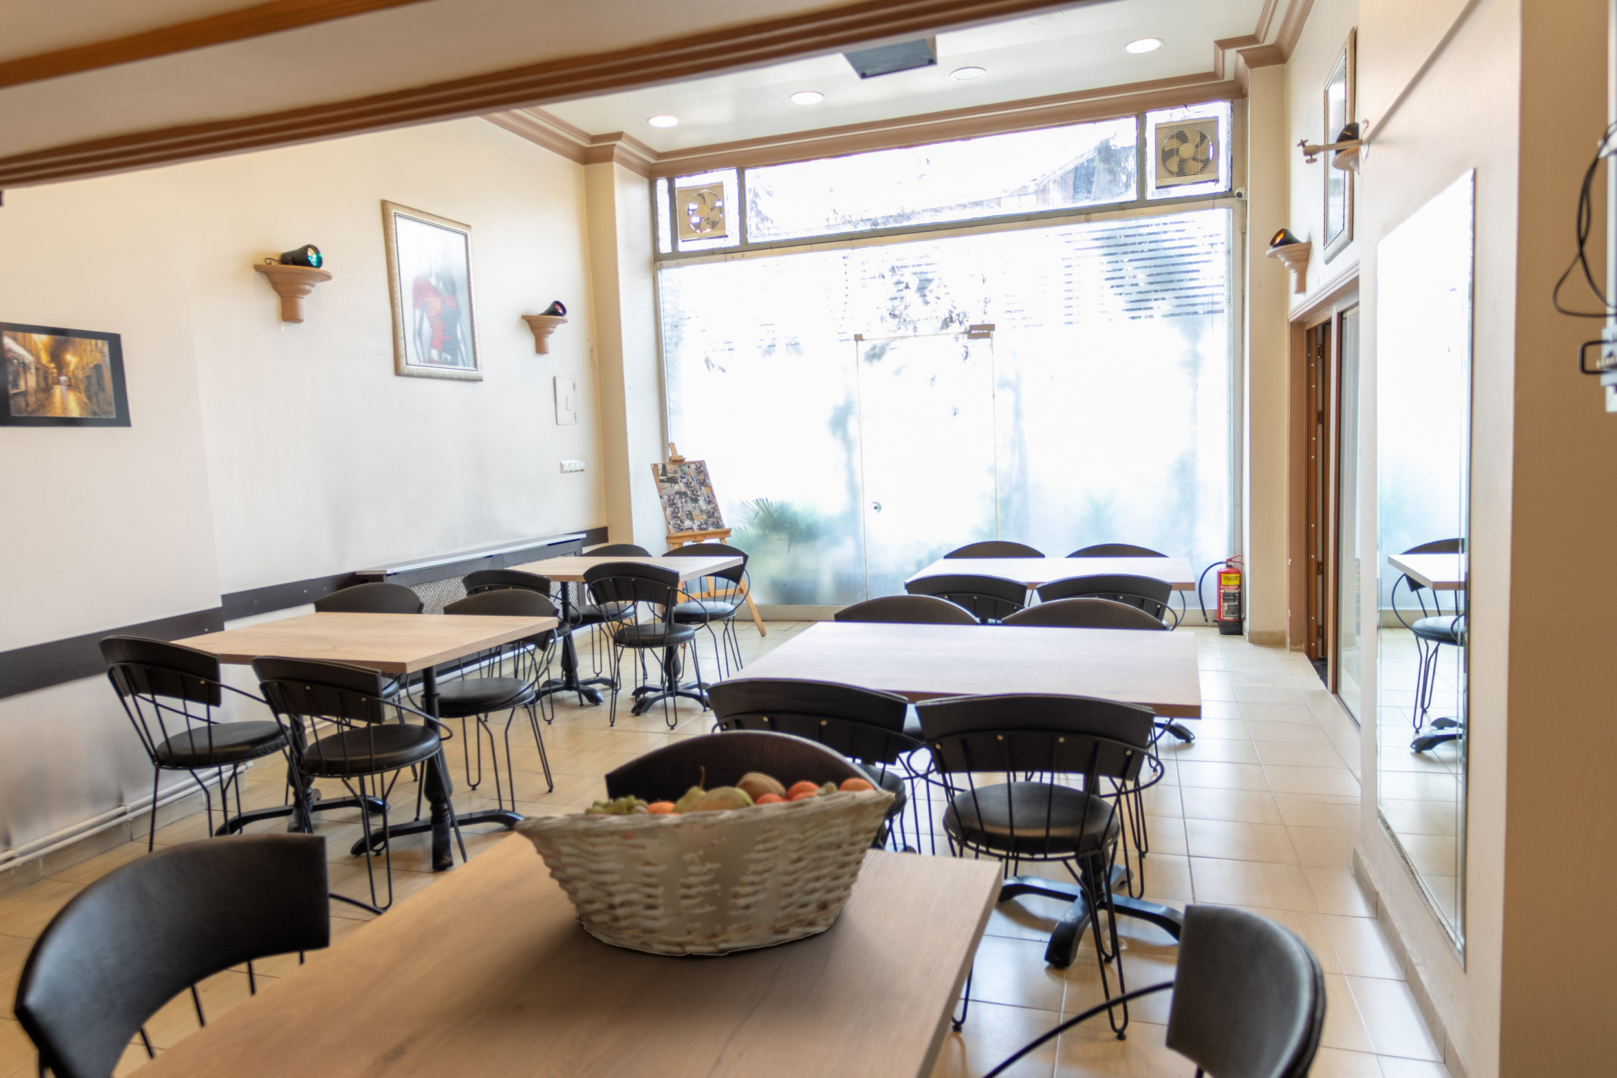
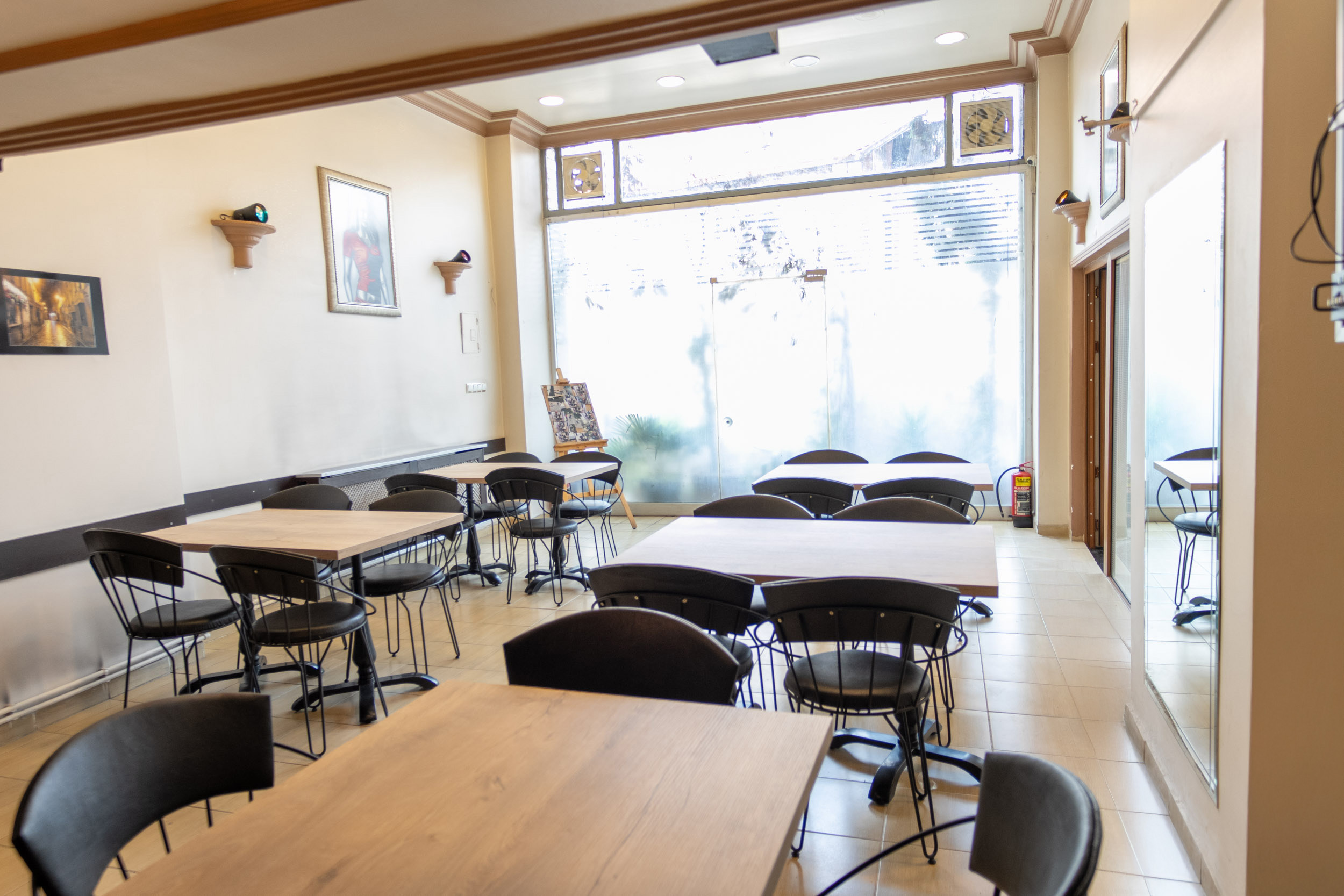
- fruit basket [513,765,896,956]
